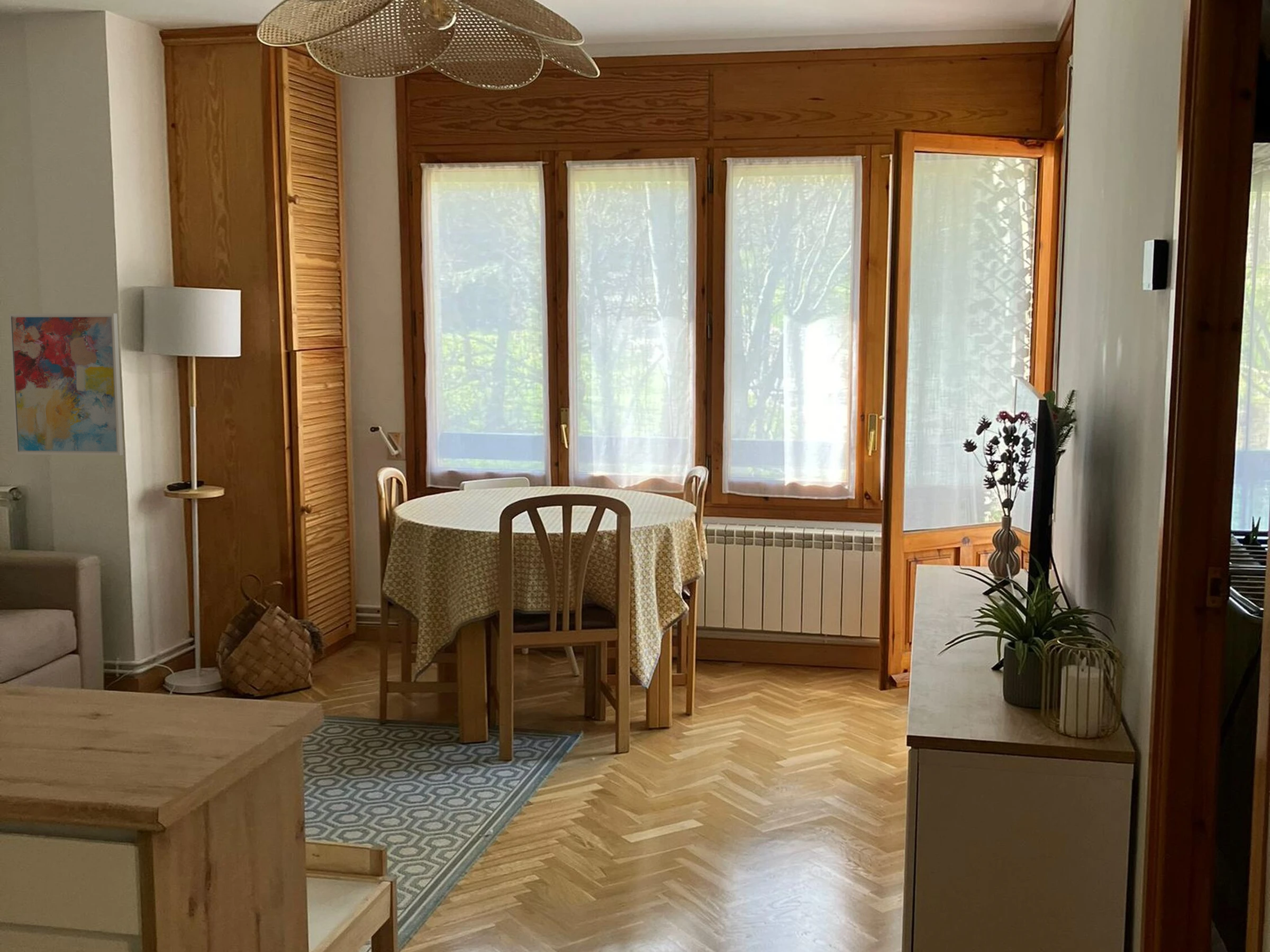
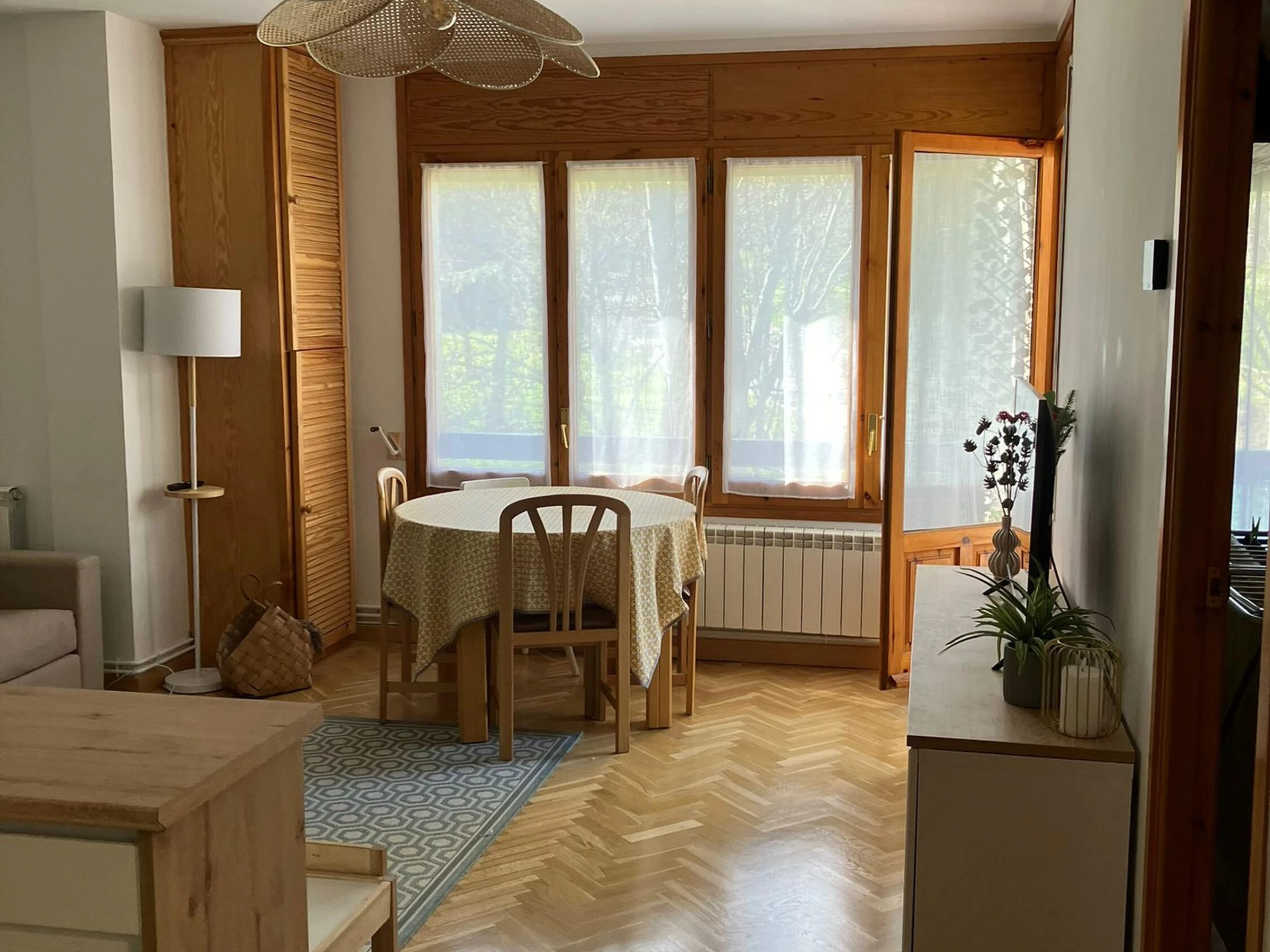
- wall art [8,313,124,456]
